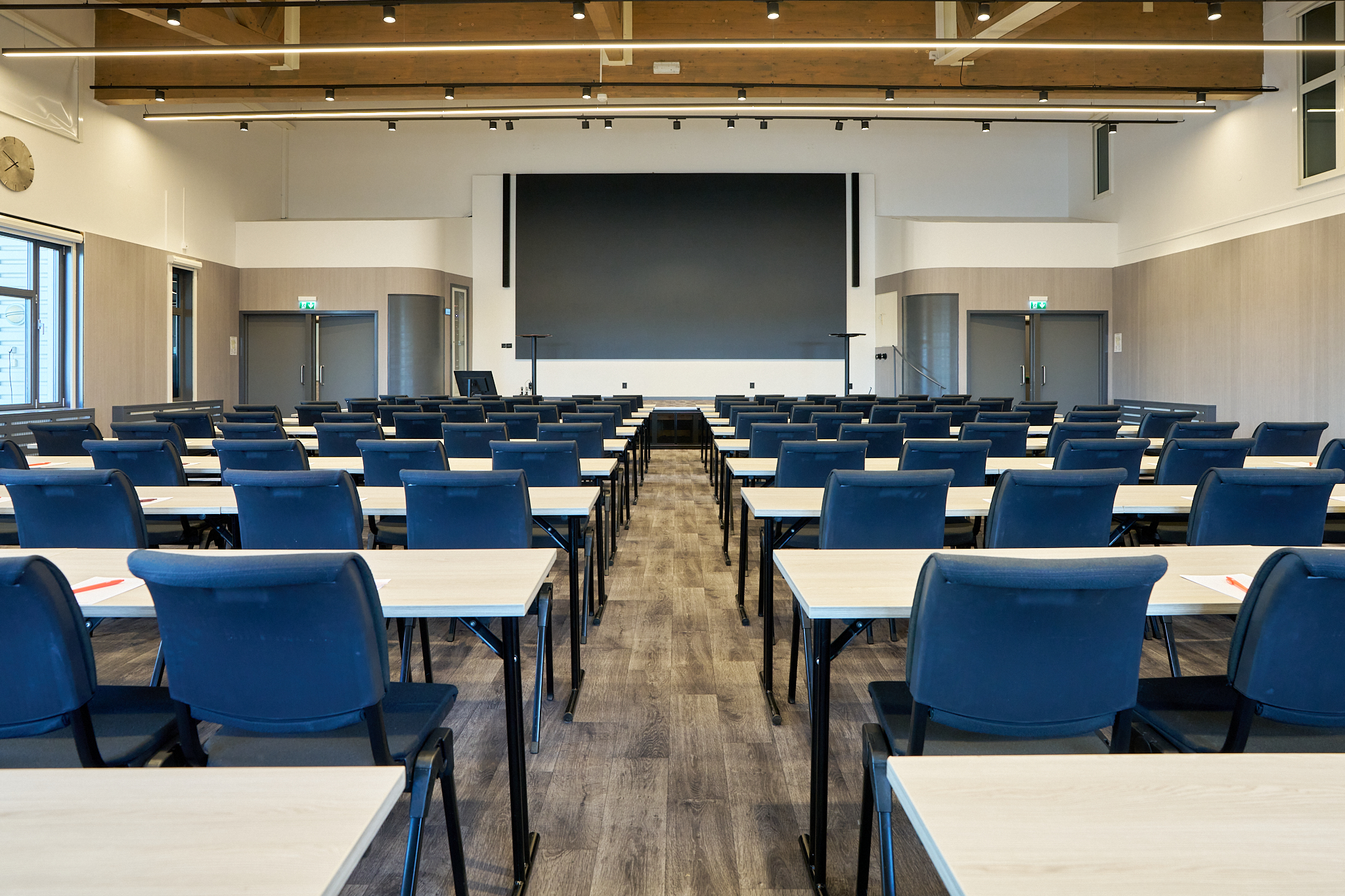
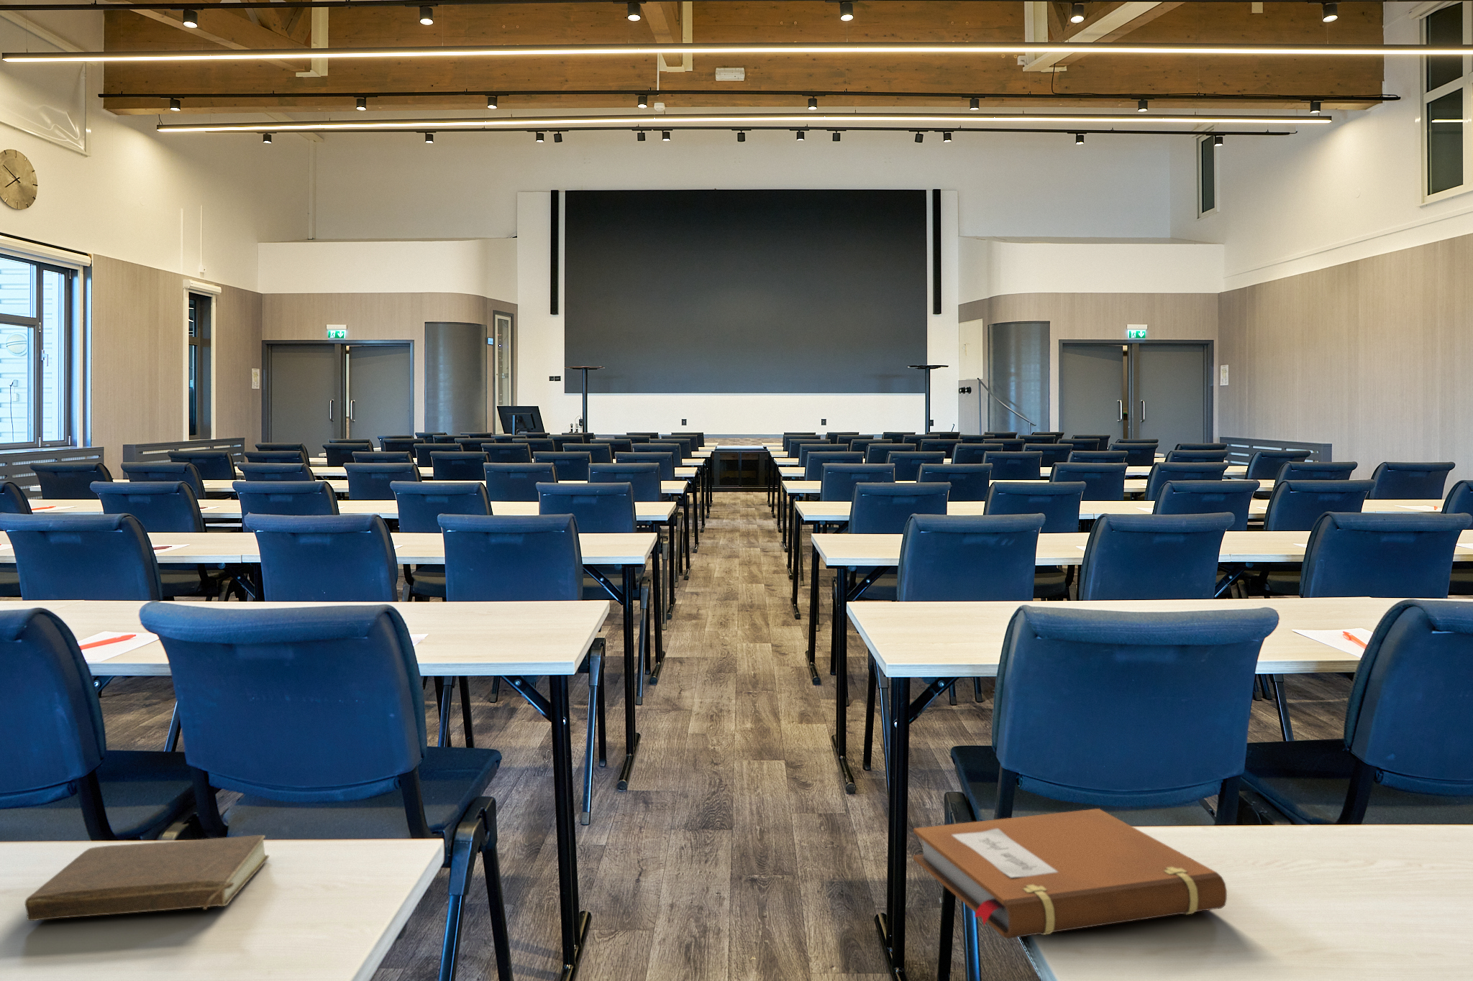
+ book [24,834,271,922]
+ notebook [912,808,1228,939]
